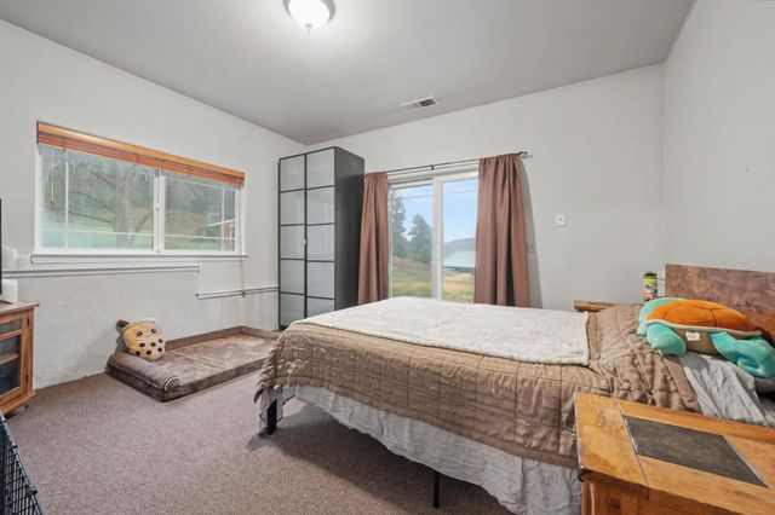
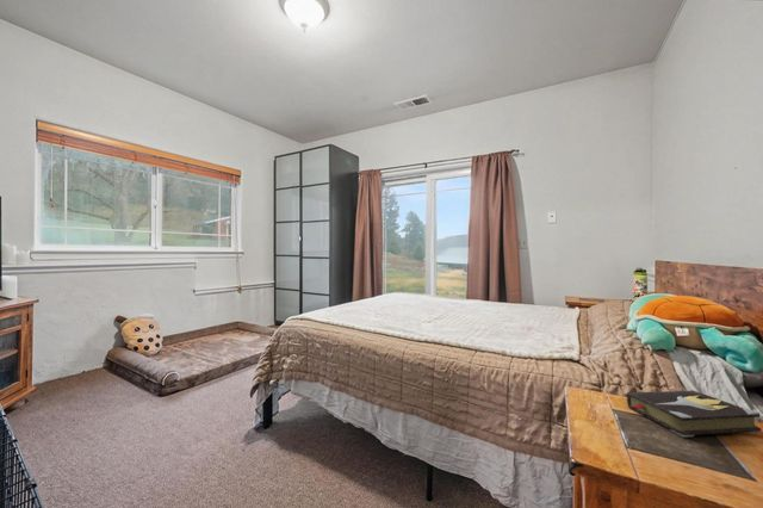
+ hardback book [626,390,763,439]
